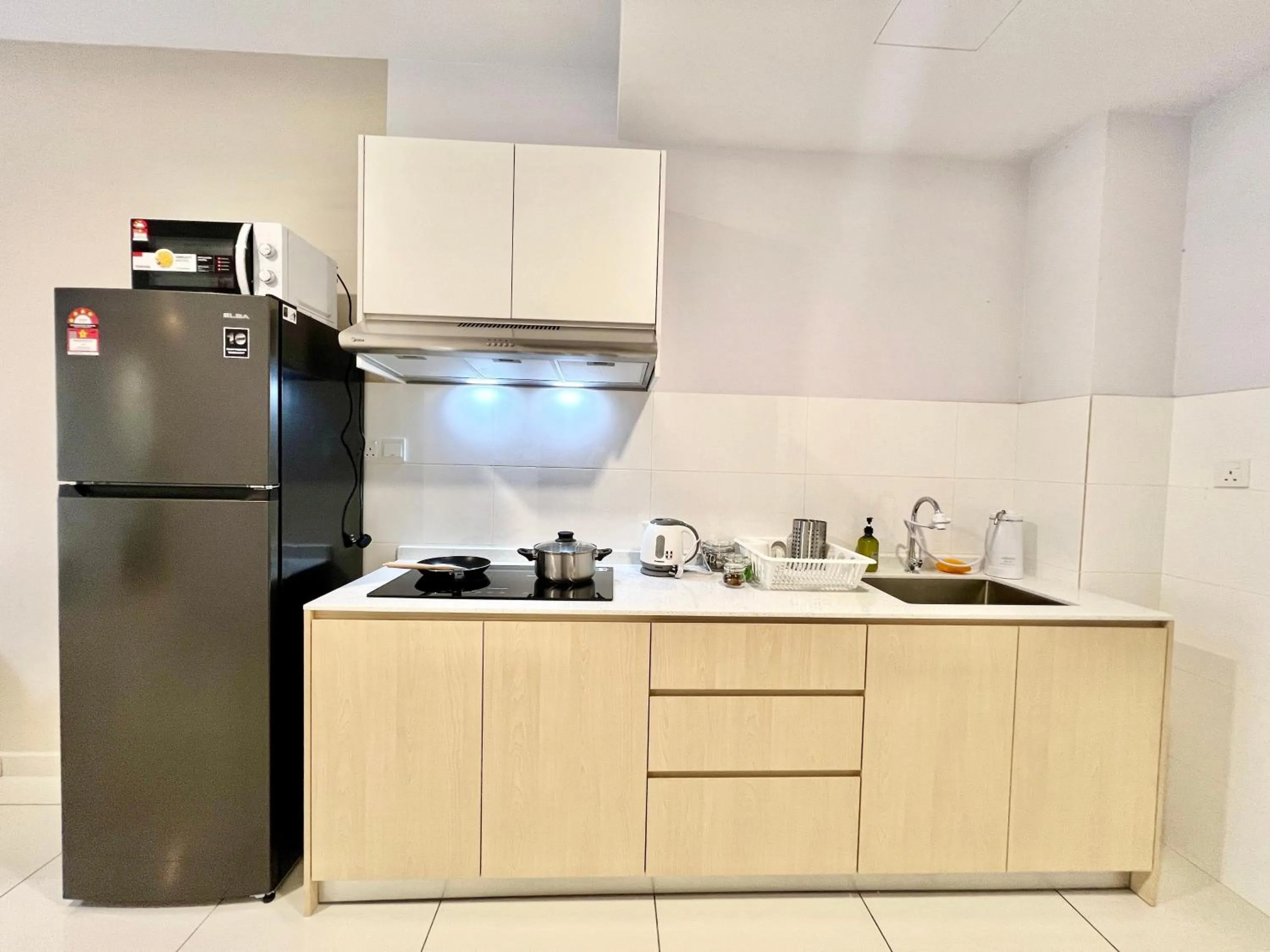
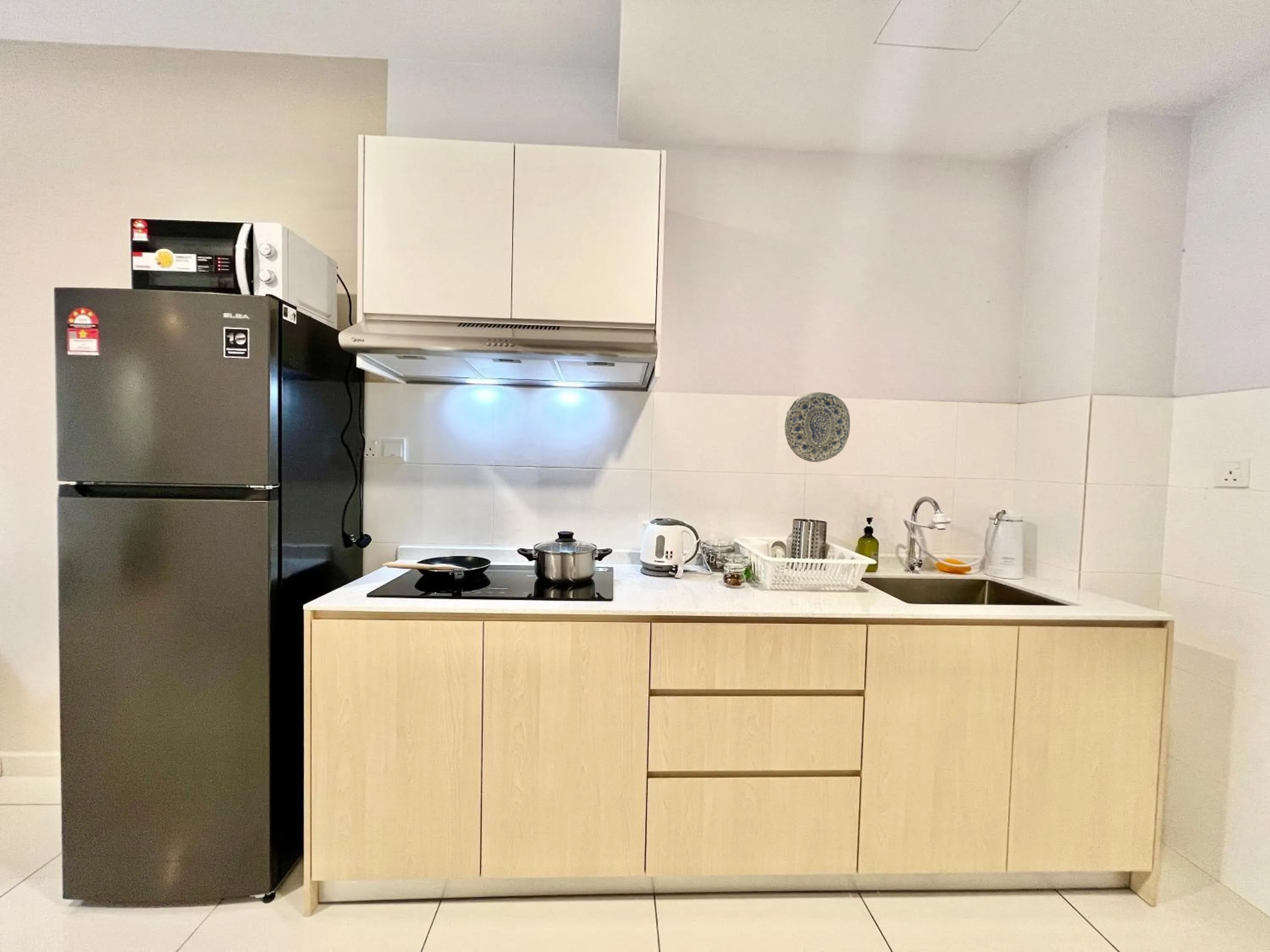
+ decorative plate [784,392,851,462]
